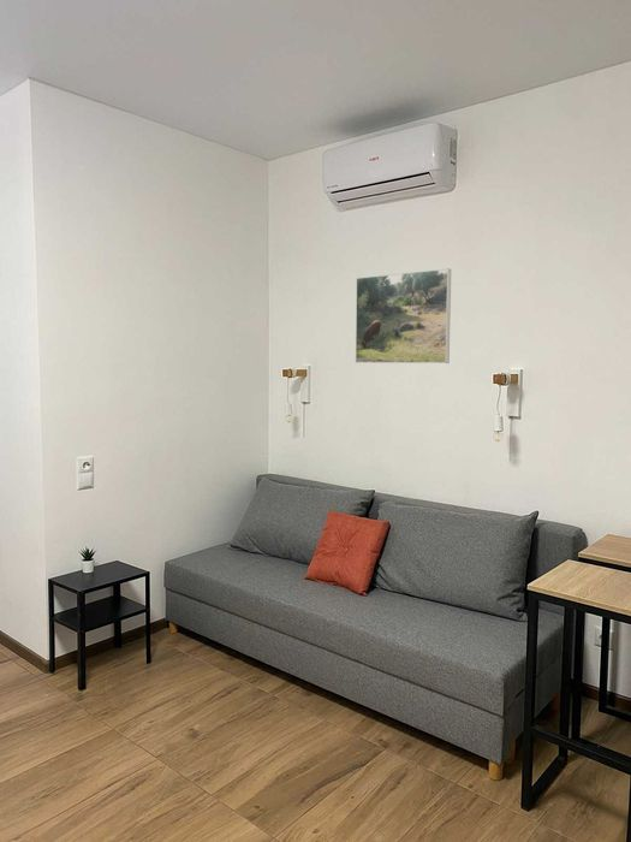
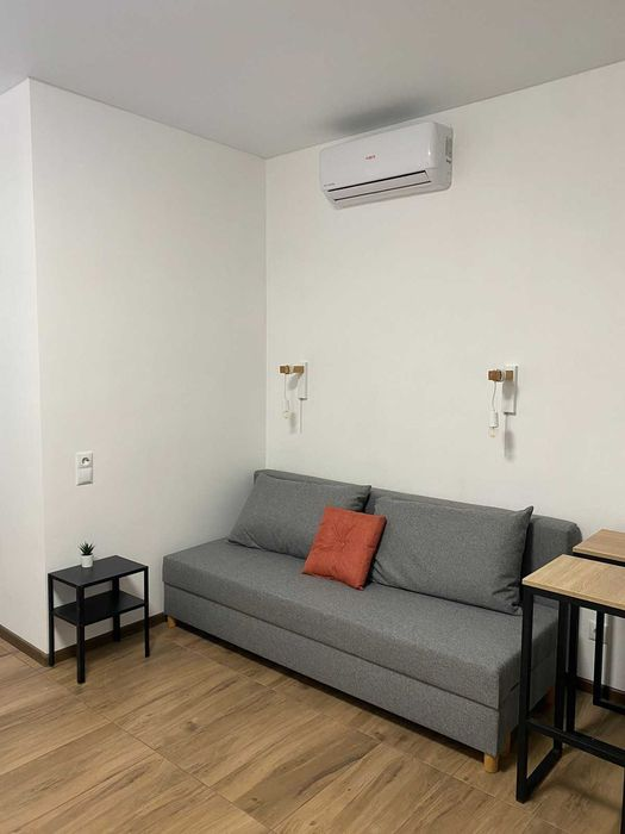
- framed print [355,267,452,364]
